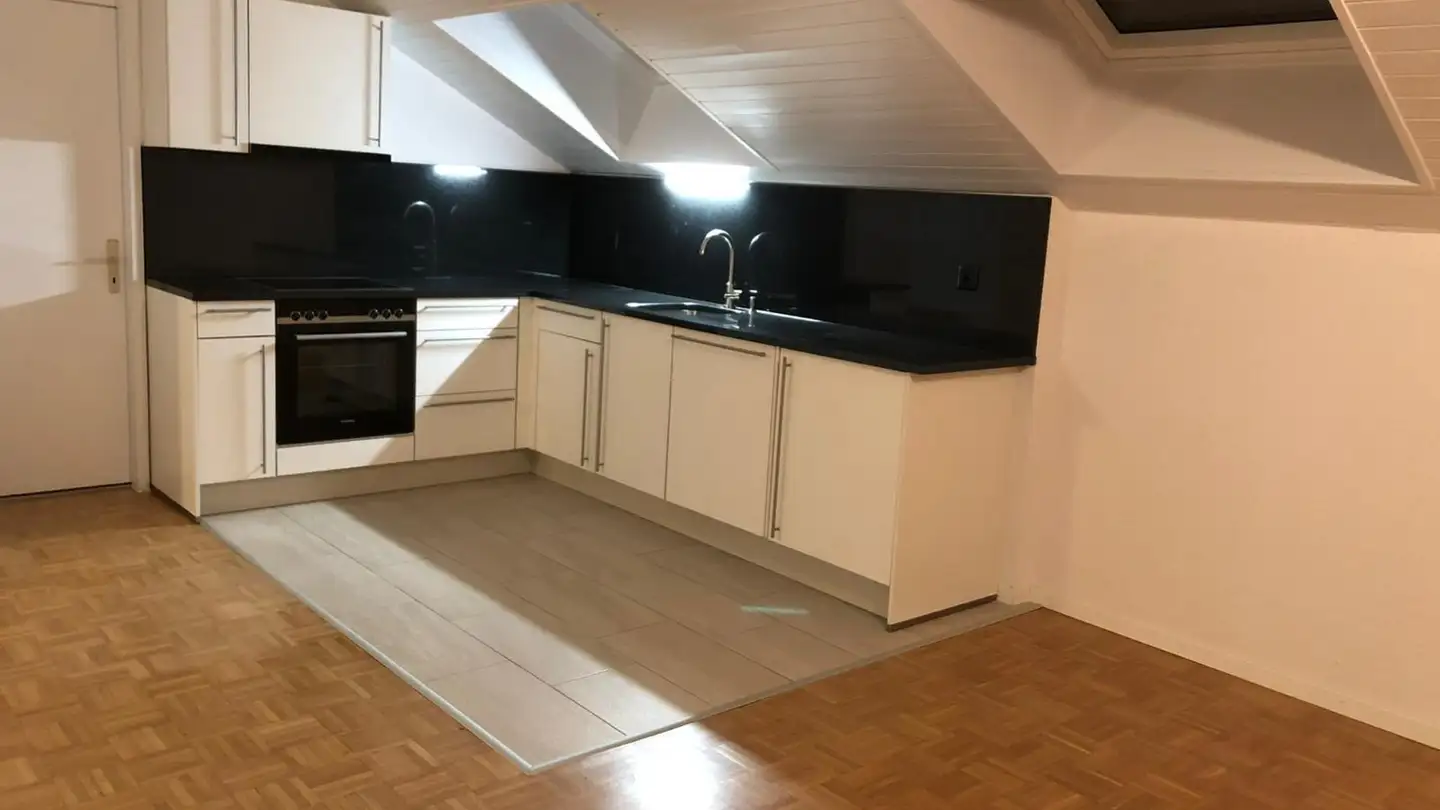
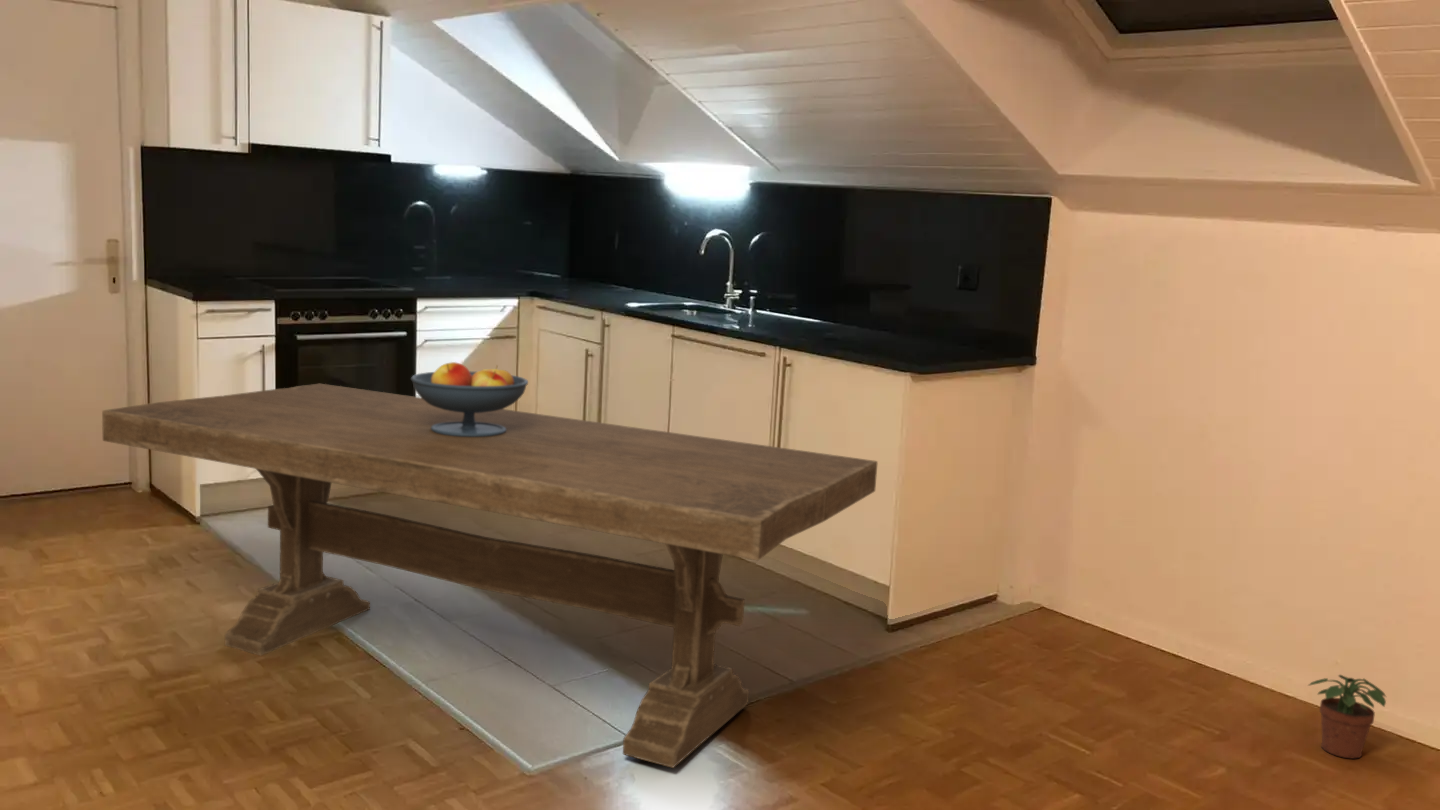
+ fruit bowl [410,361,529,437]
+ dining table [101,383,879,769]
+ potted plant [1307,674,1387,760]
